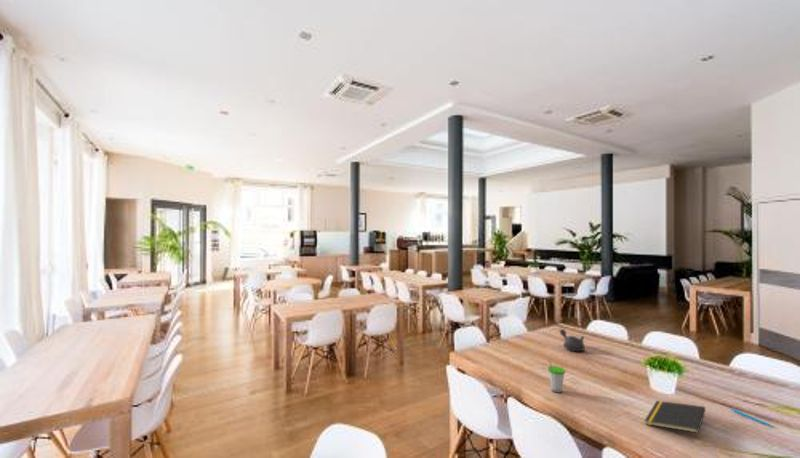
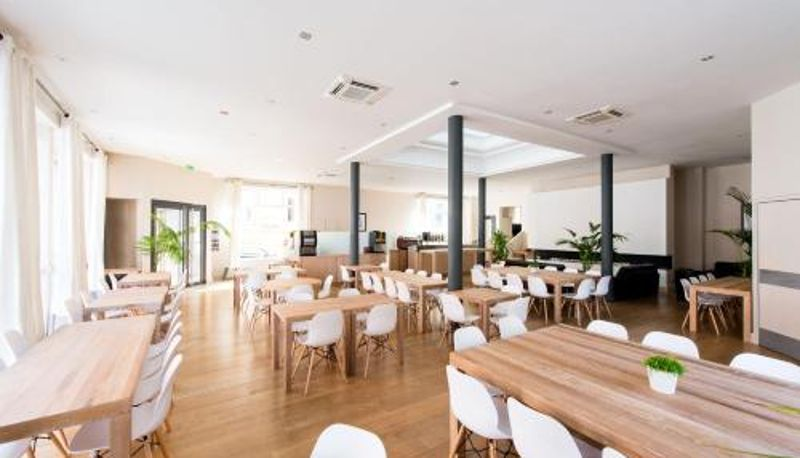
- notepad [644,400,707,434]
- pen [729,408,775,428]
- teapot [559,328,586,352]
- cup [546,358,566,394]
